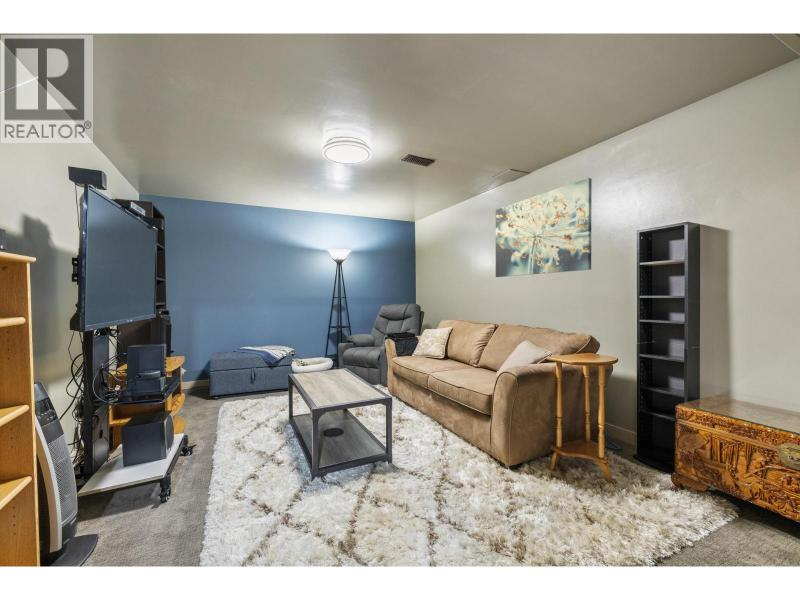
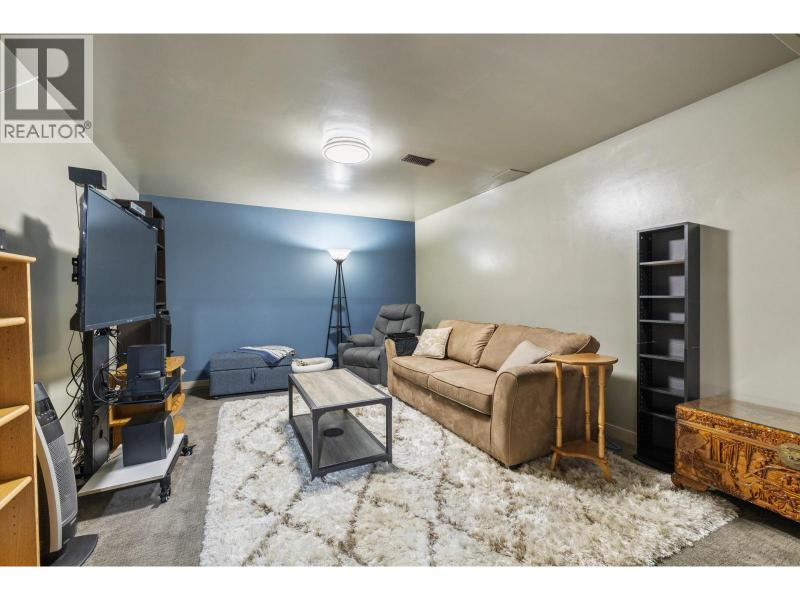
- wall art [495,177,593,278]
